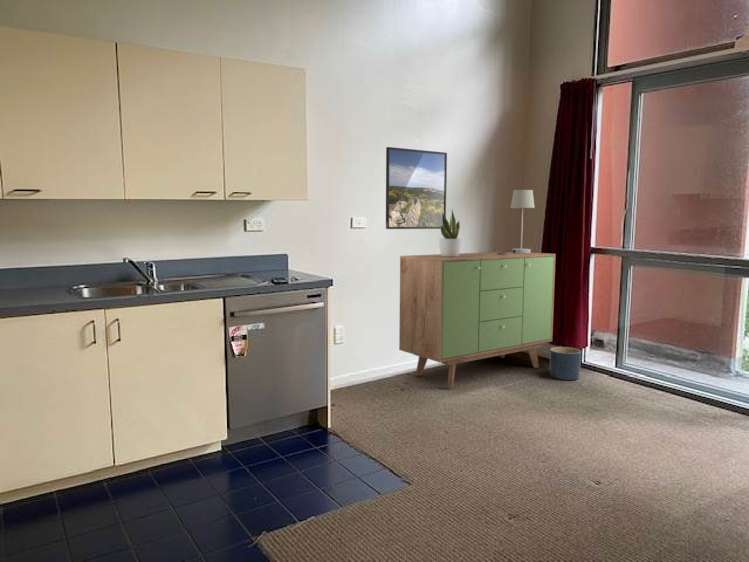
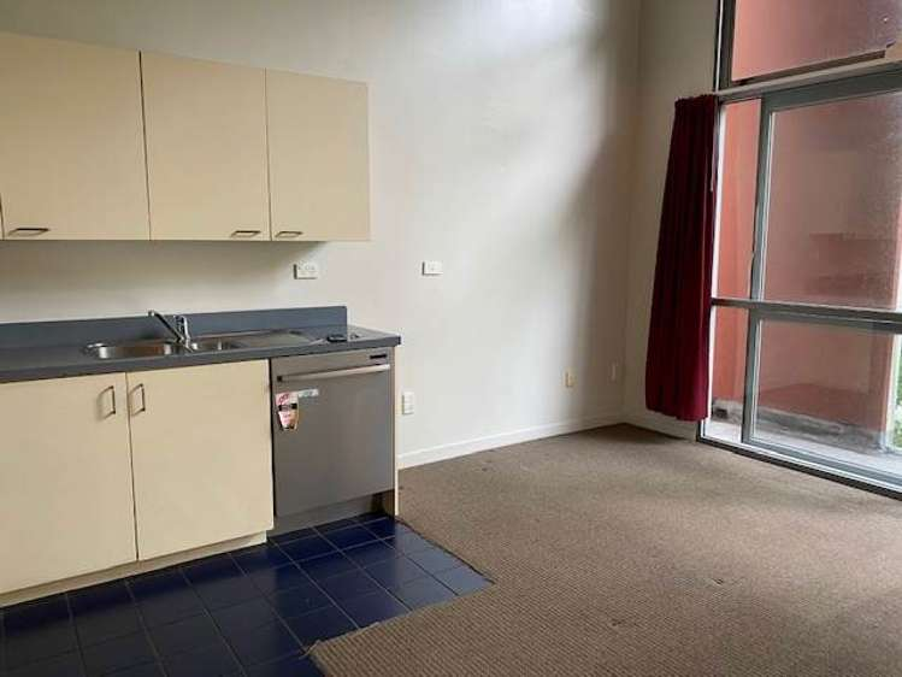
- table lamp [497,189,536,255]
- planter [549,346,582,381]
- sideboard [398,251,557,388]
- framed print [385,146,448,230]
- potted plant [439,209,462,257]
